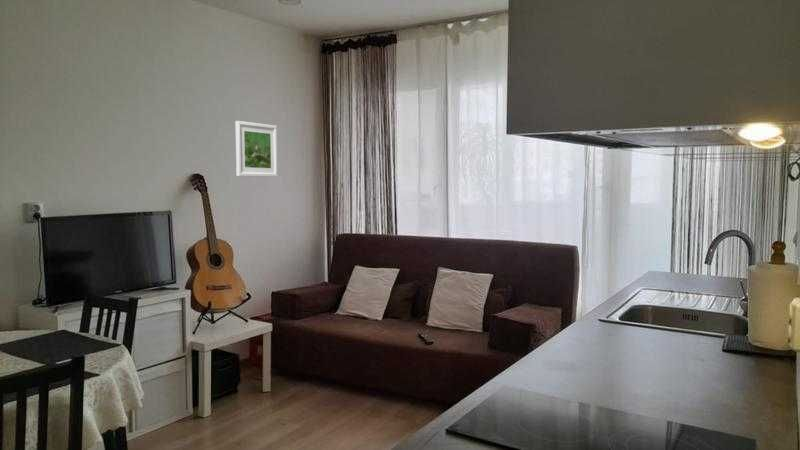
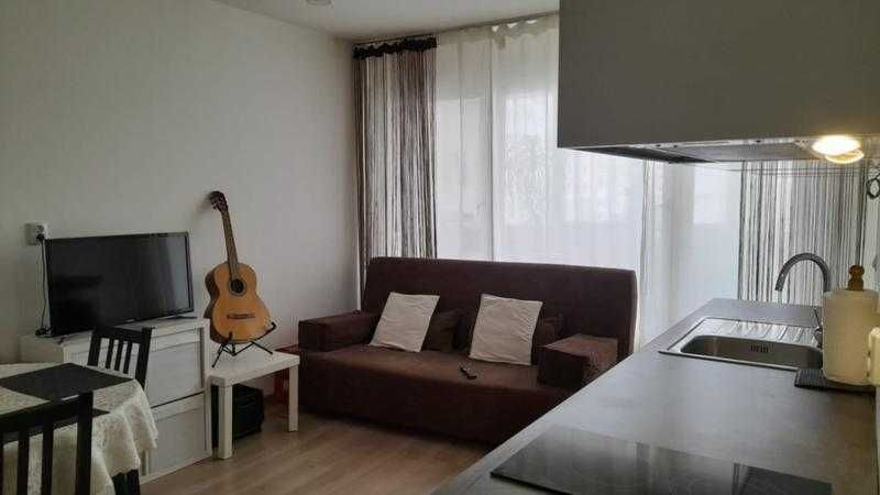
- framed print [235,120,278,178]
